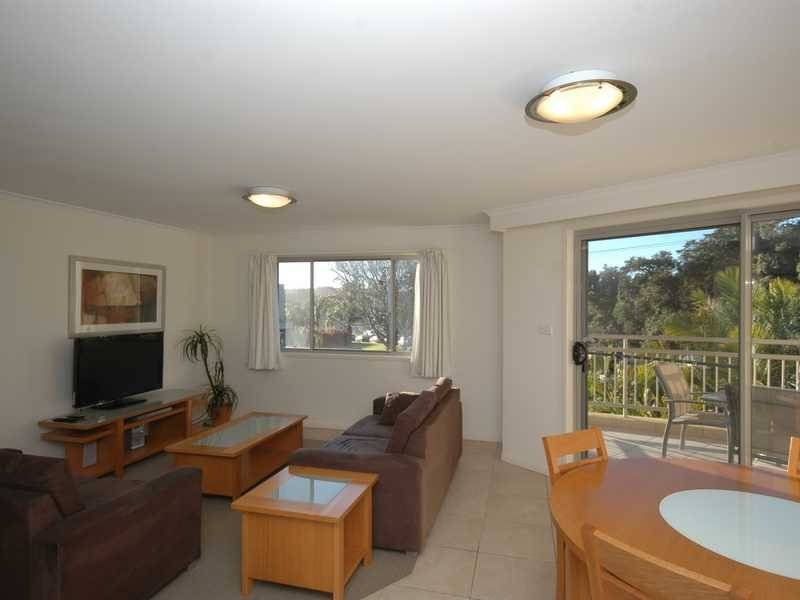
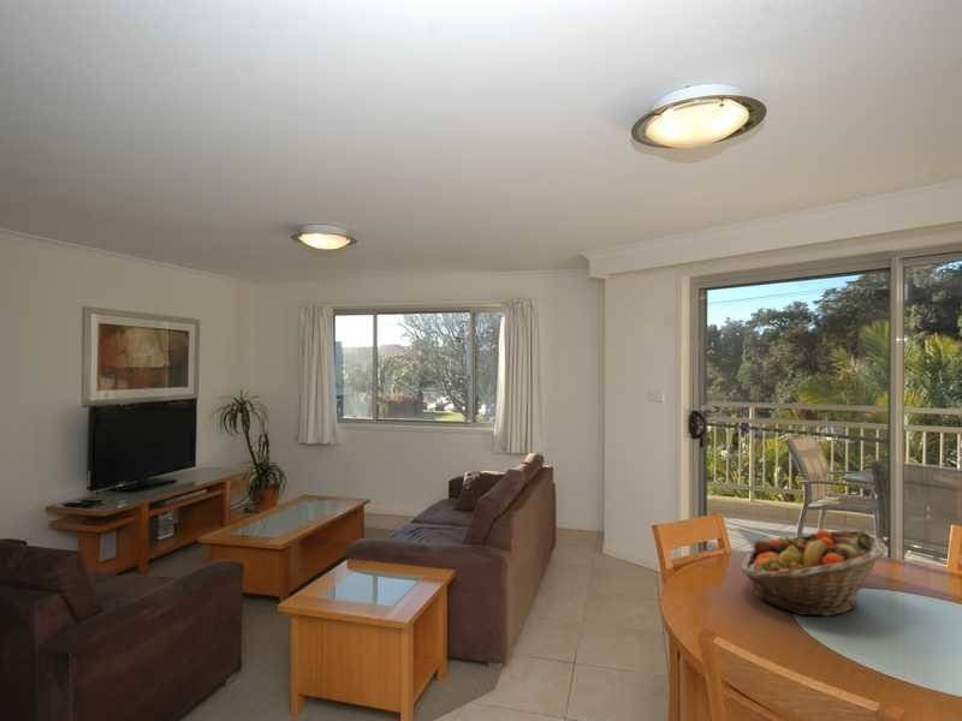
+ fruit basket [740,529,887,618]
